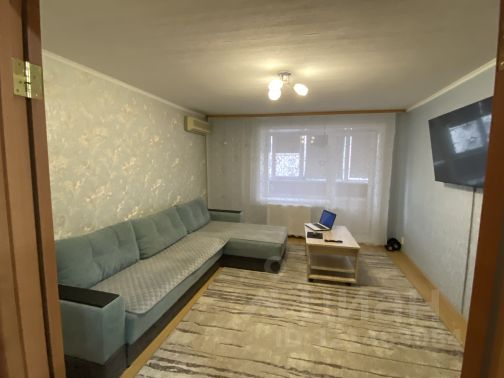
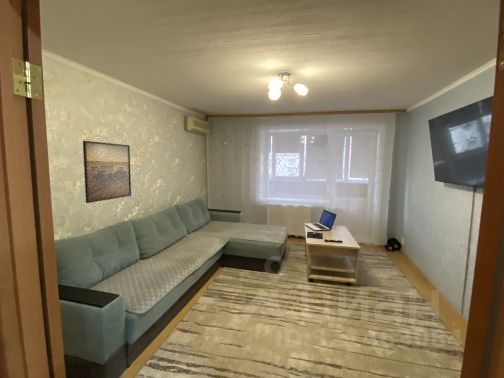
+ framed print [82,140,132,204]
